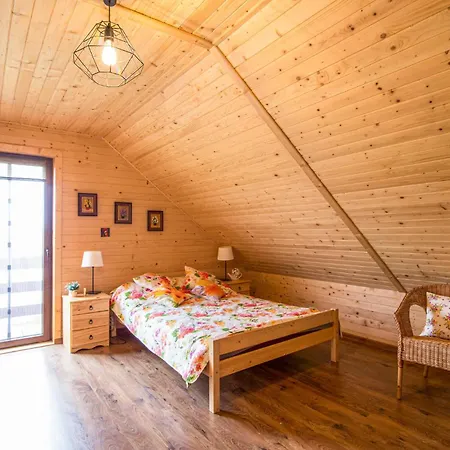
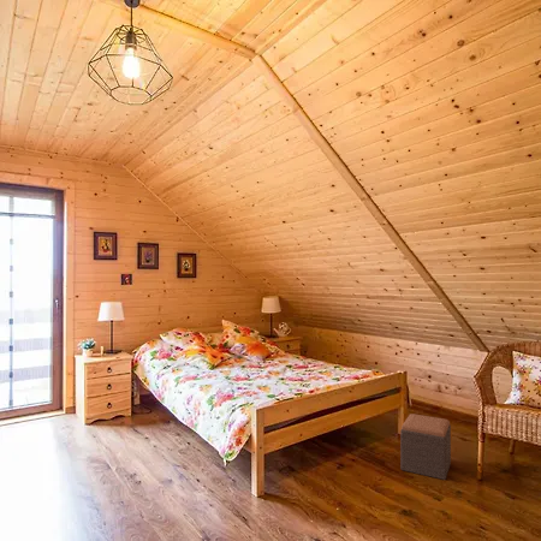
+ footstool [399,412,452,481]
